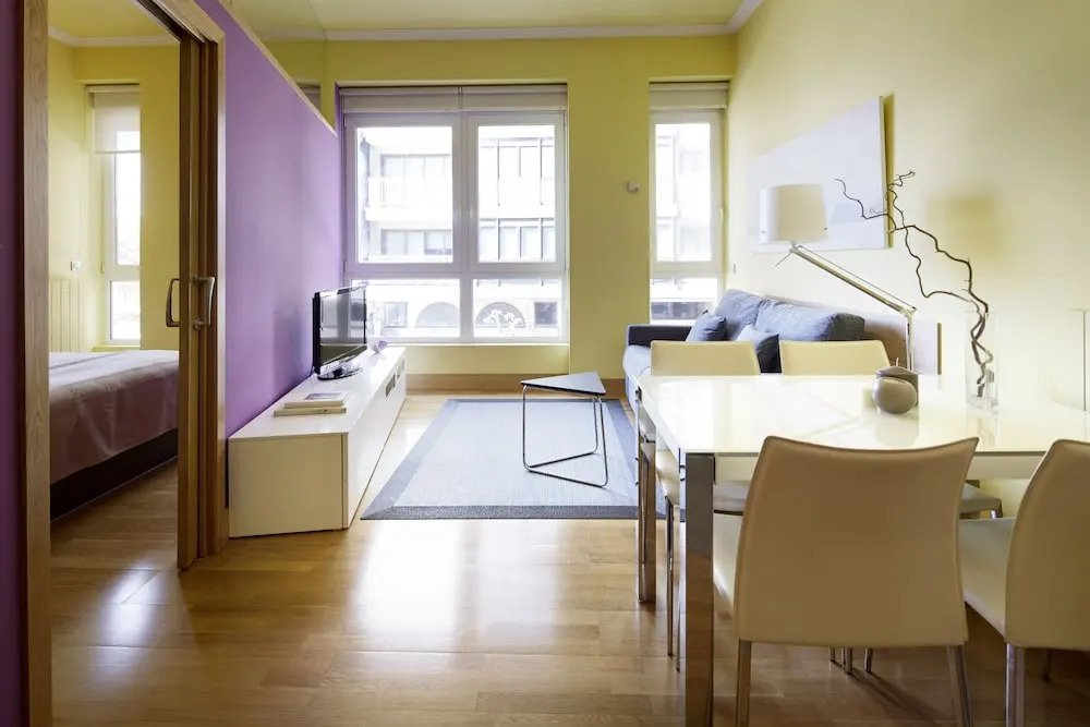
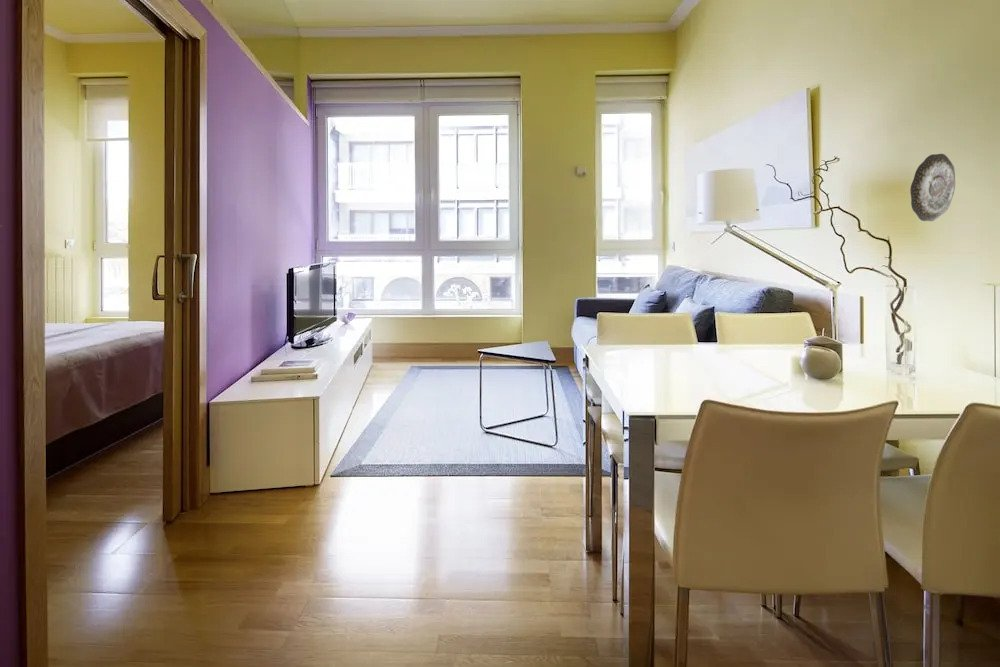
+ decorative plate [909,153,956,222]
